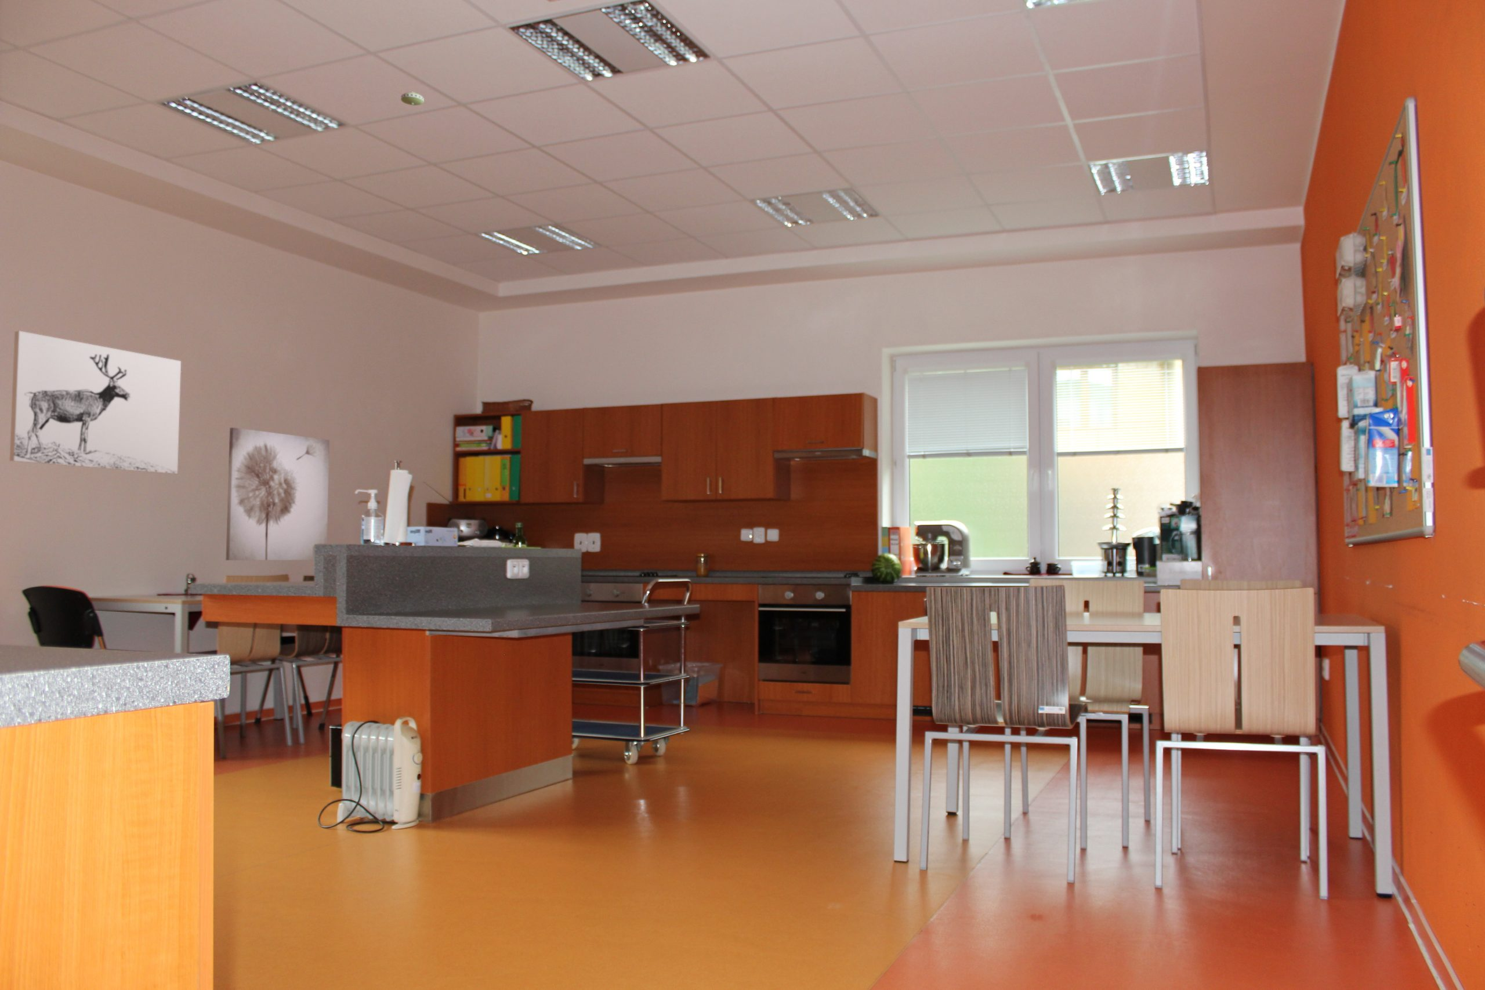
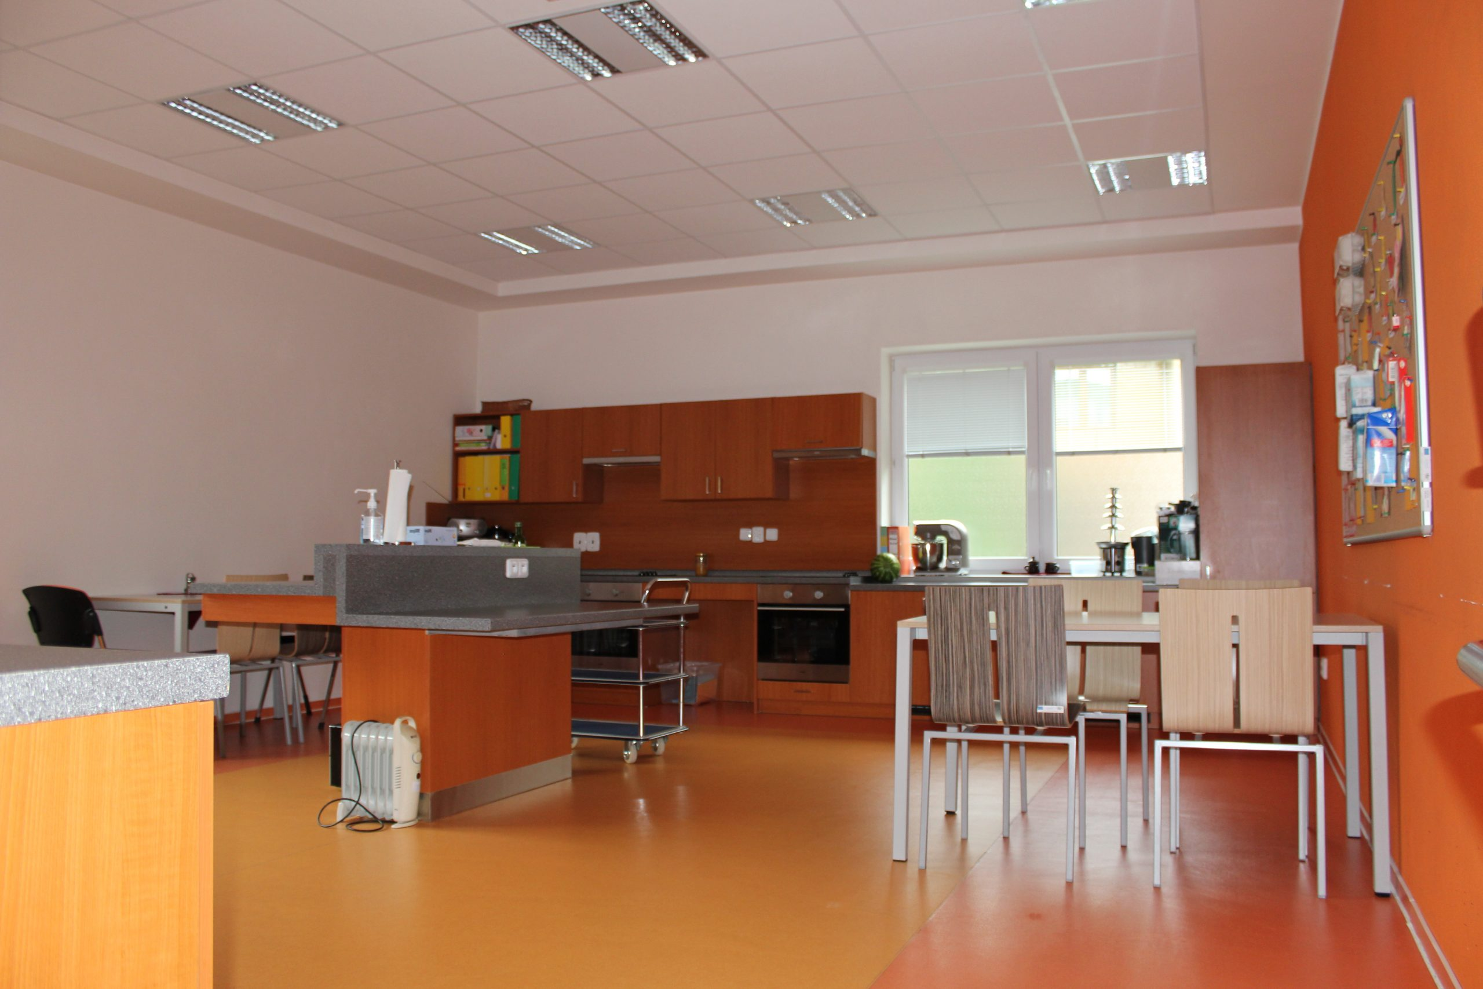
- wall art [225,426,330,561]
- smoke detector [400,92,424,106]
- wall art [9,330,181,474]
